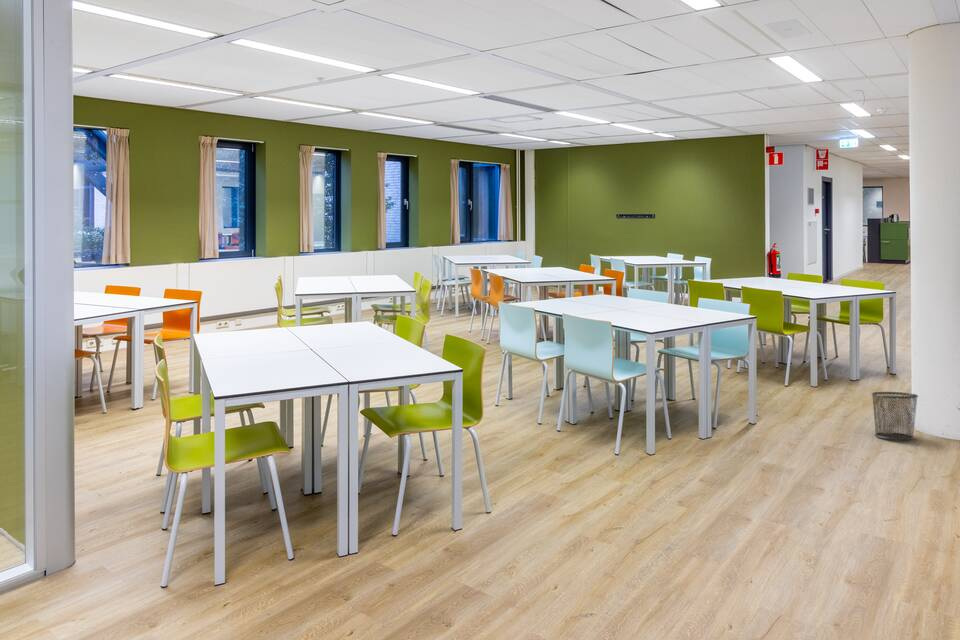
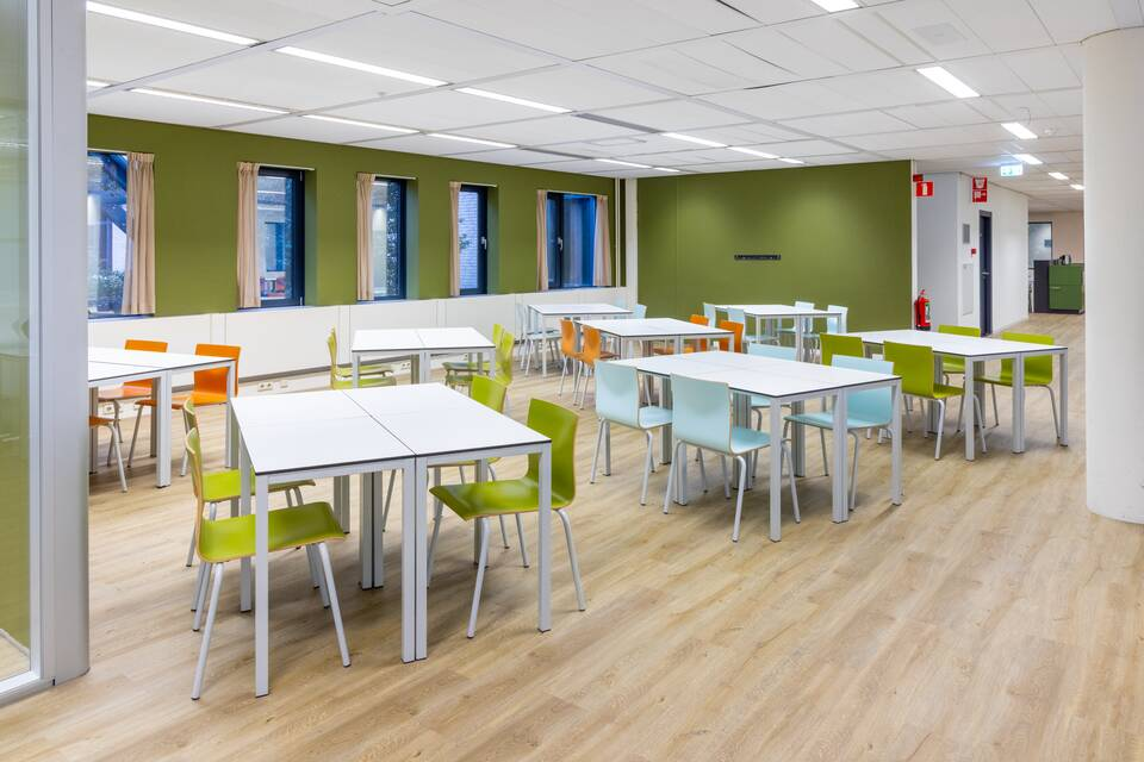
- waste bin [871,391,919,441]
